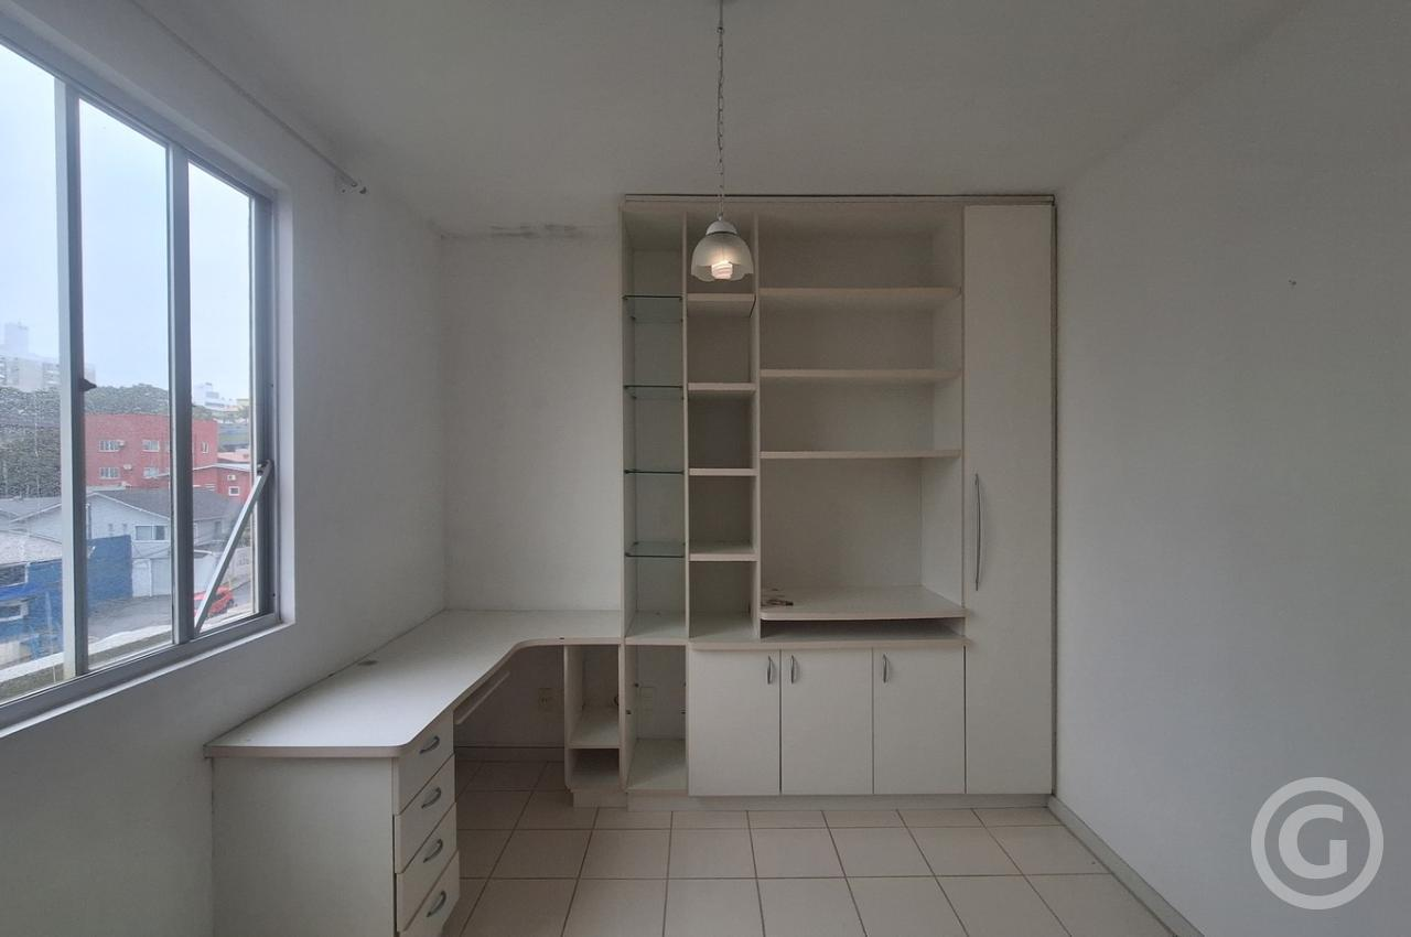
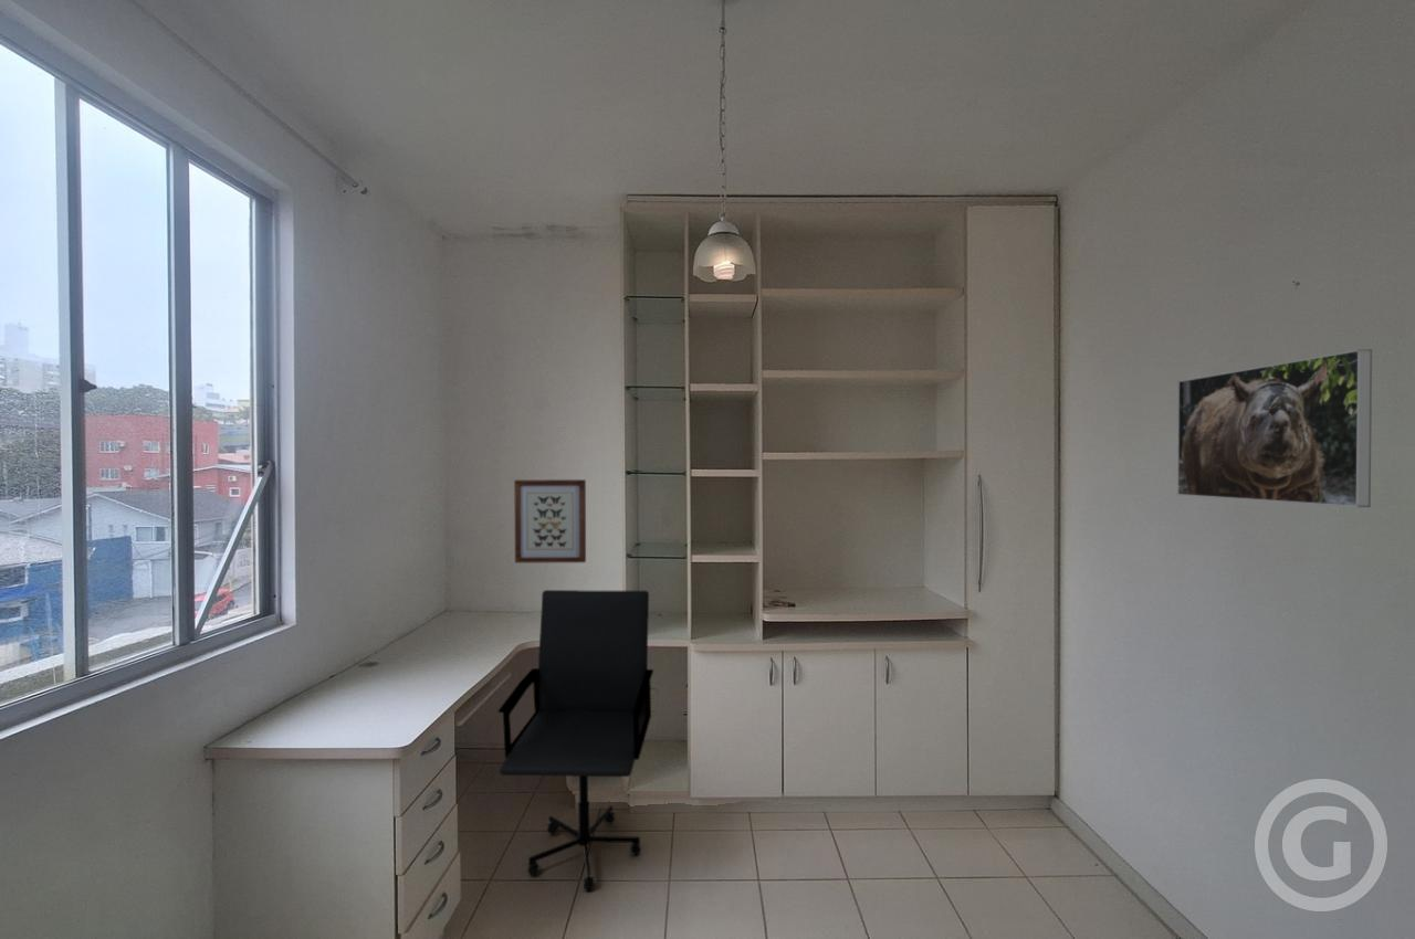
+ wall art [513,478,587,563]
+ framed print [1176,348,1373,508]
+ office chair [497,589,654,893]
